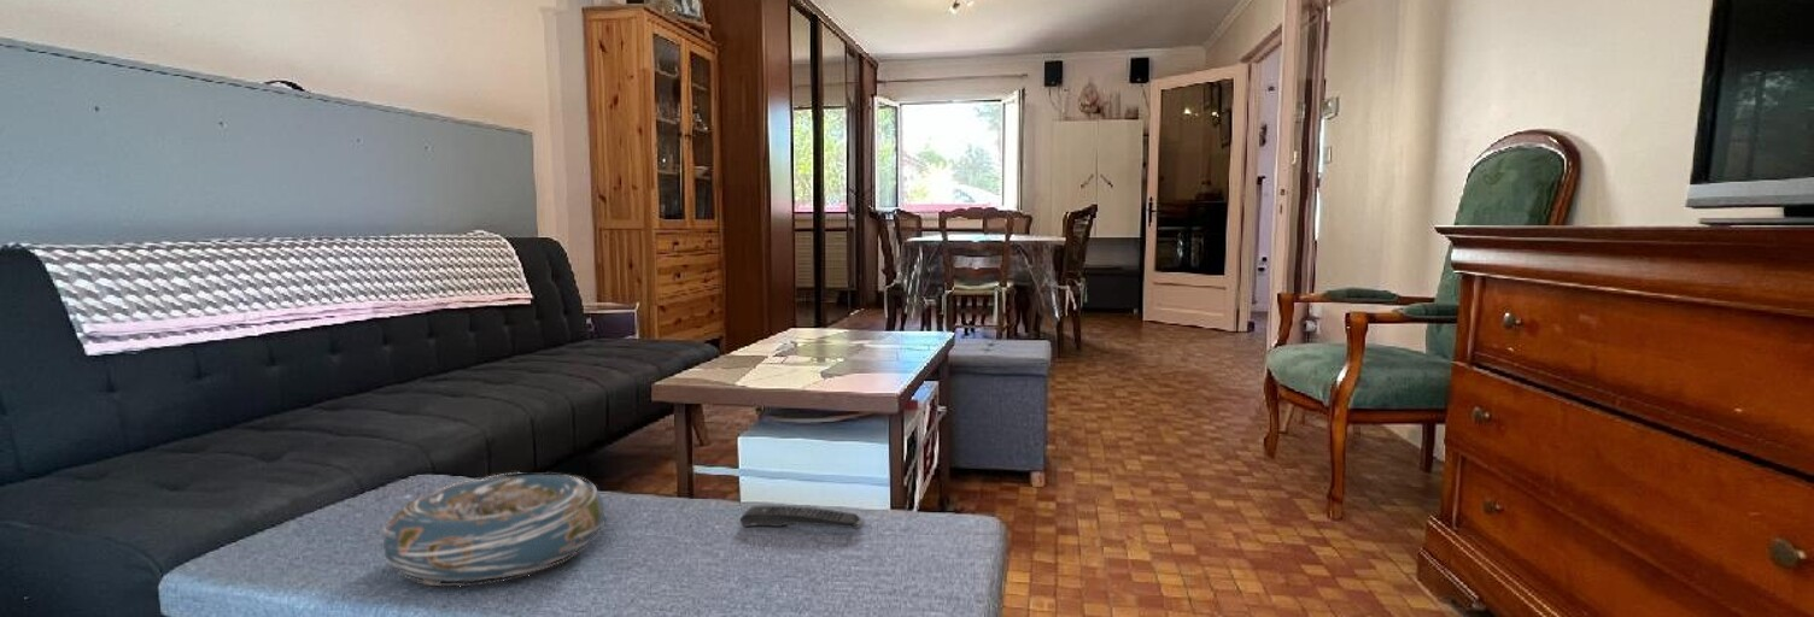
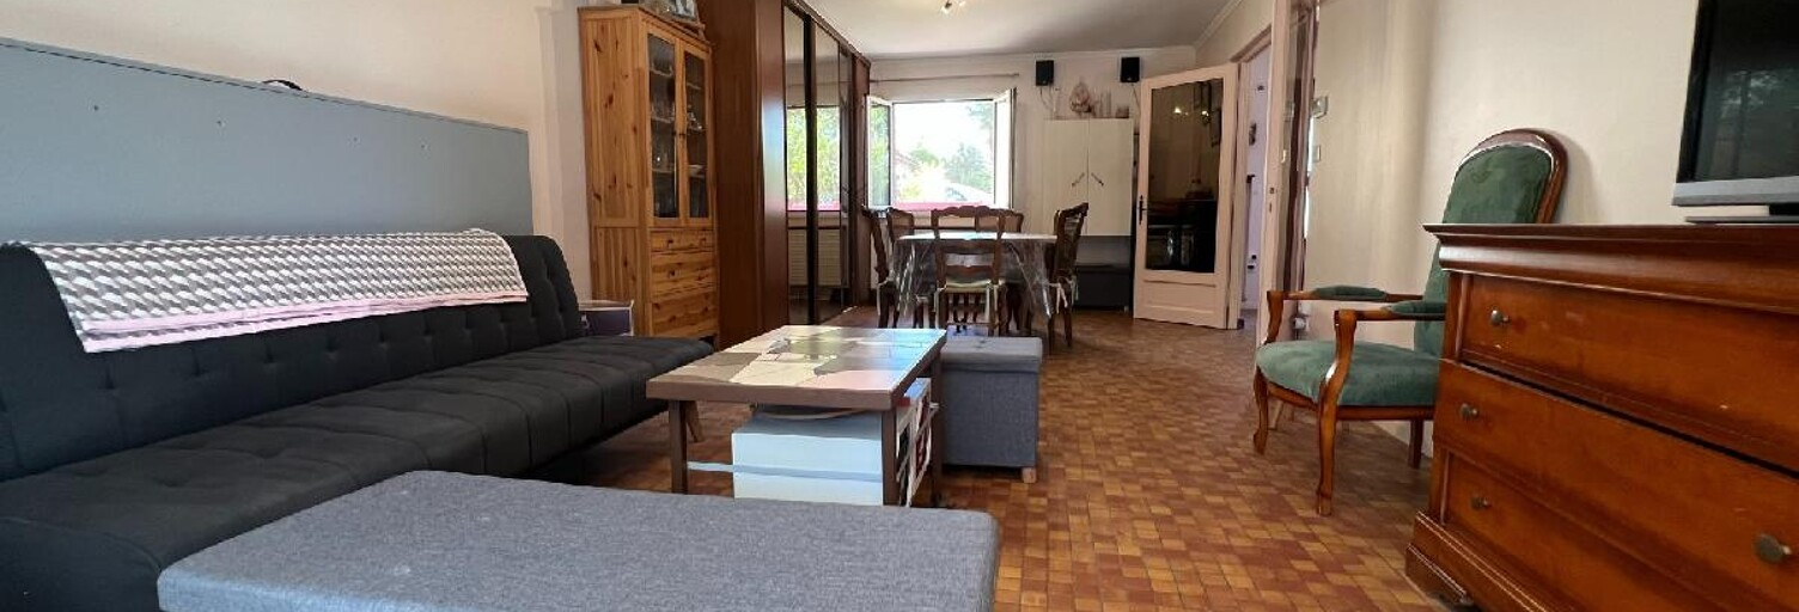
- decorative bowl [381,471,608,587]
- remote control [739,505,866,530]
